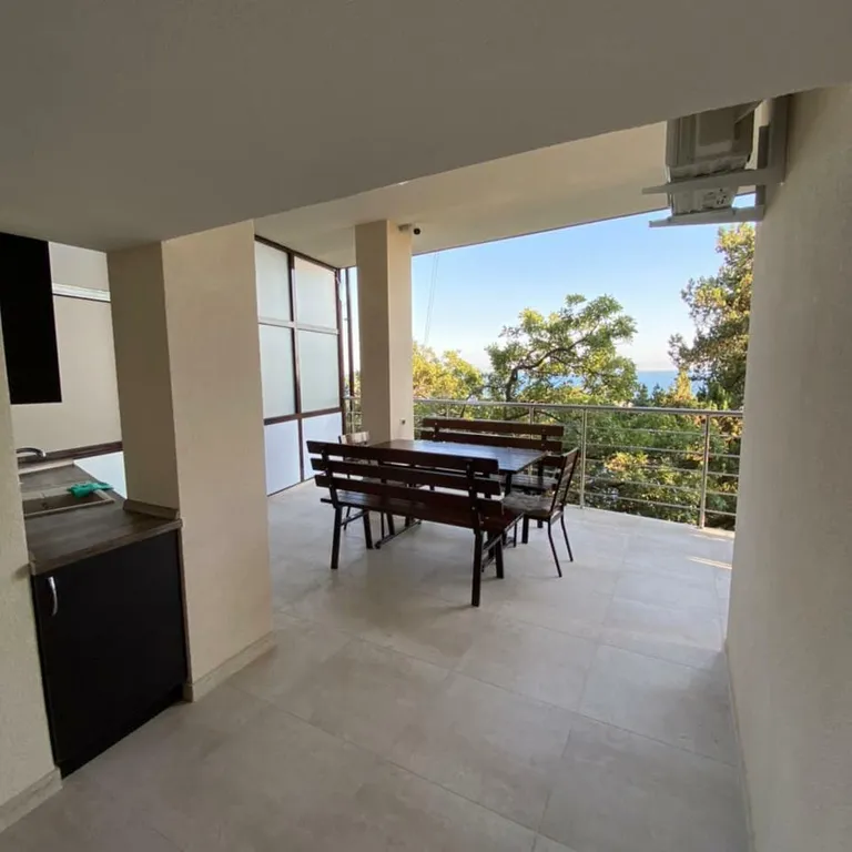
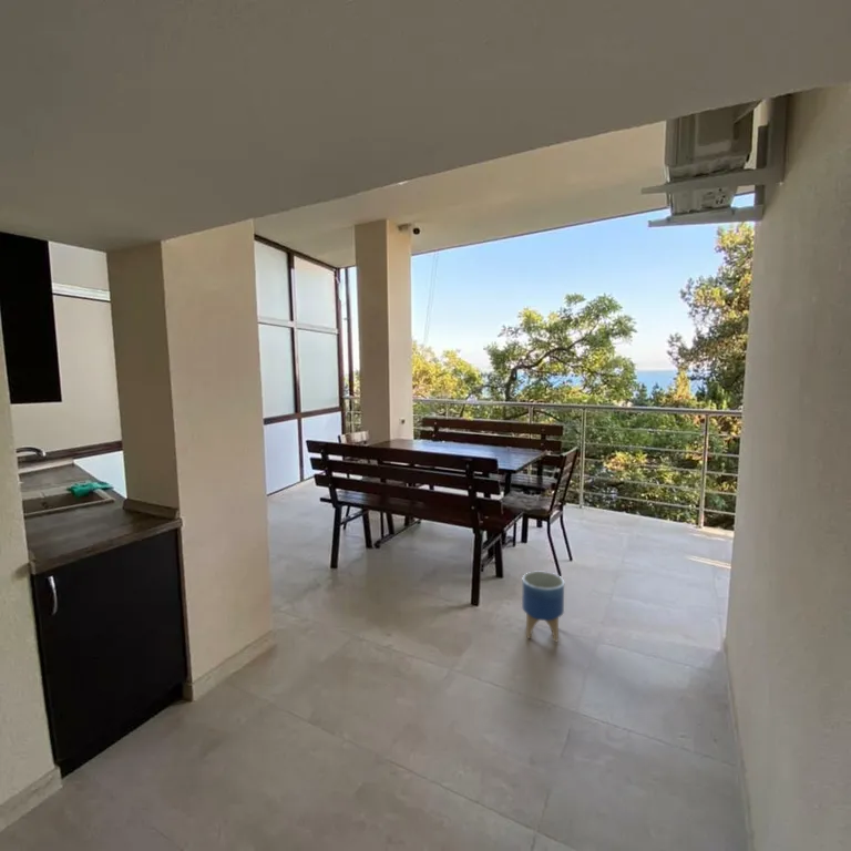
+ planter [521,571,565,643]
